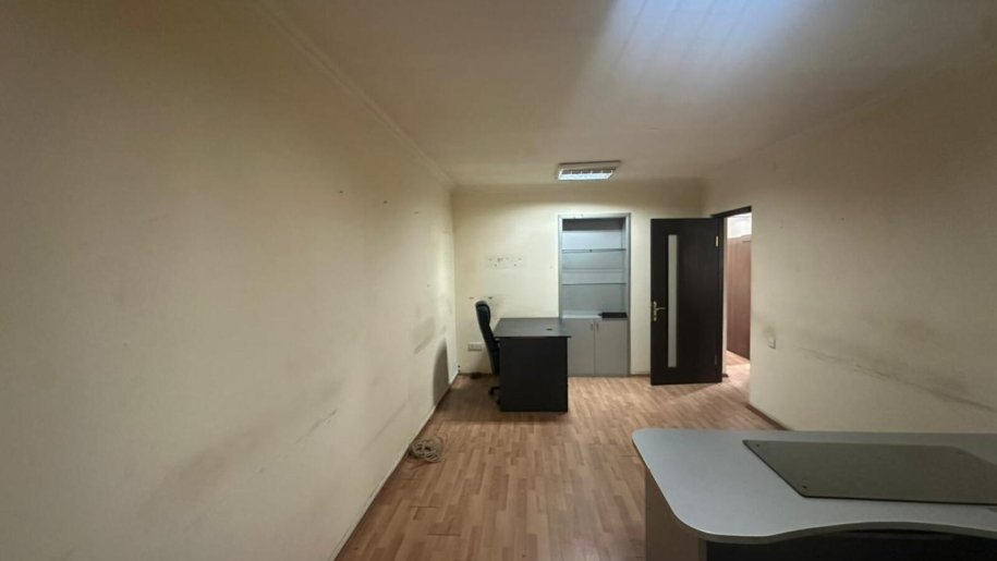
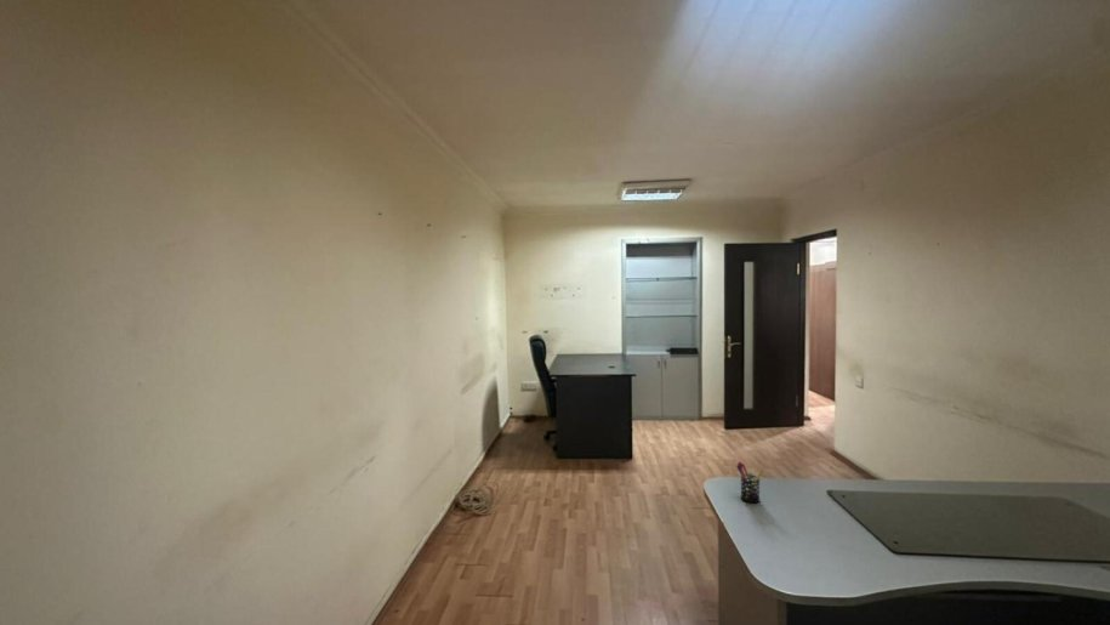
+ pen holder [735,461,765,504]
